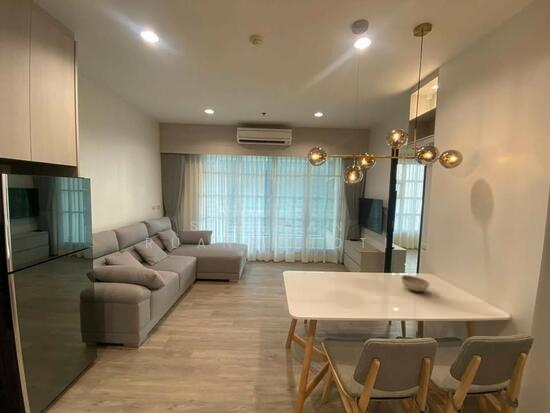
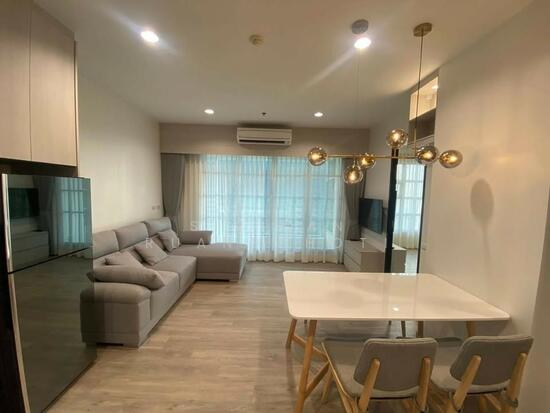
- decorative bowl [400,274,431,293]
